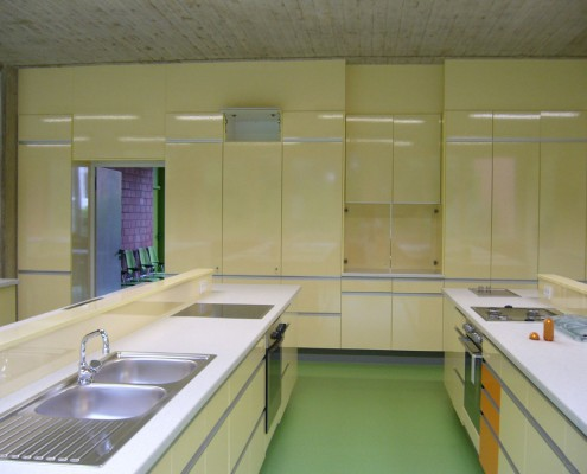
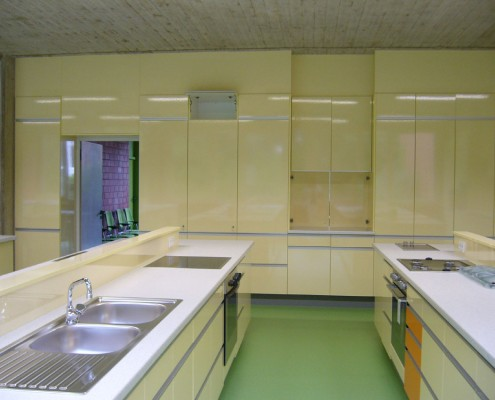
- pepper shaker [528,316,555,341]
